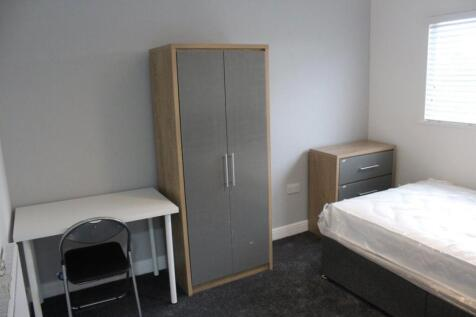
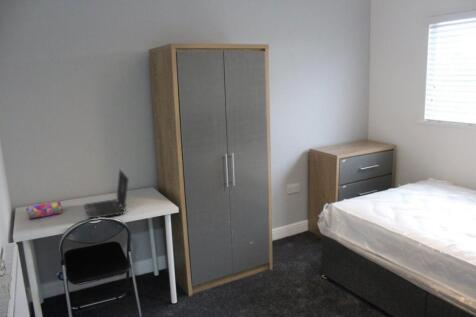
+ laptop computer [83,168,130,219]
+ pencil case [25,199,63,220]
